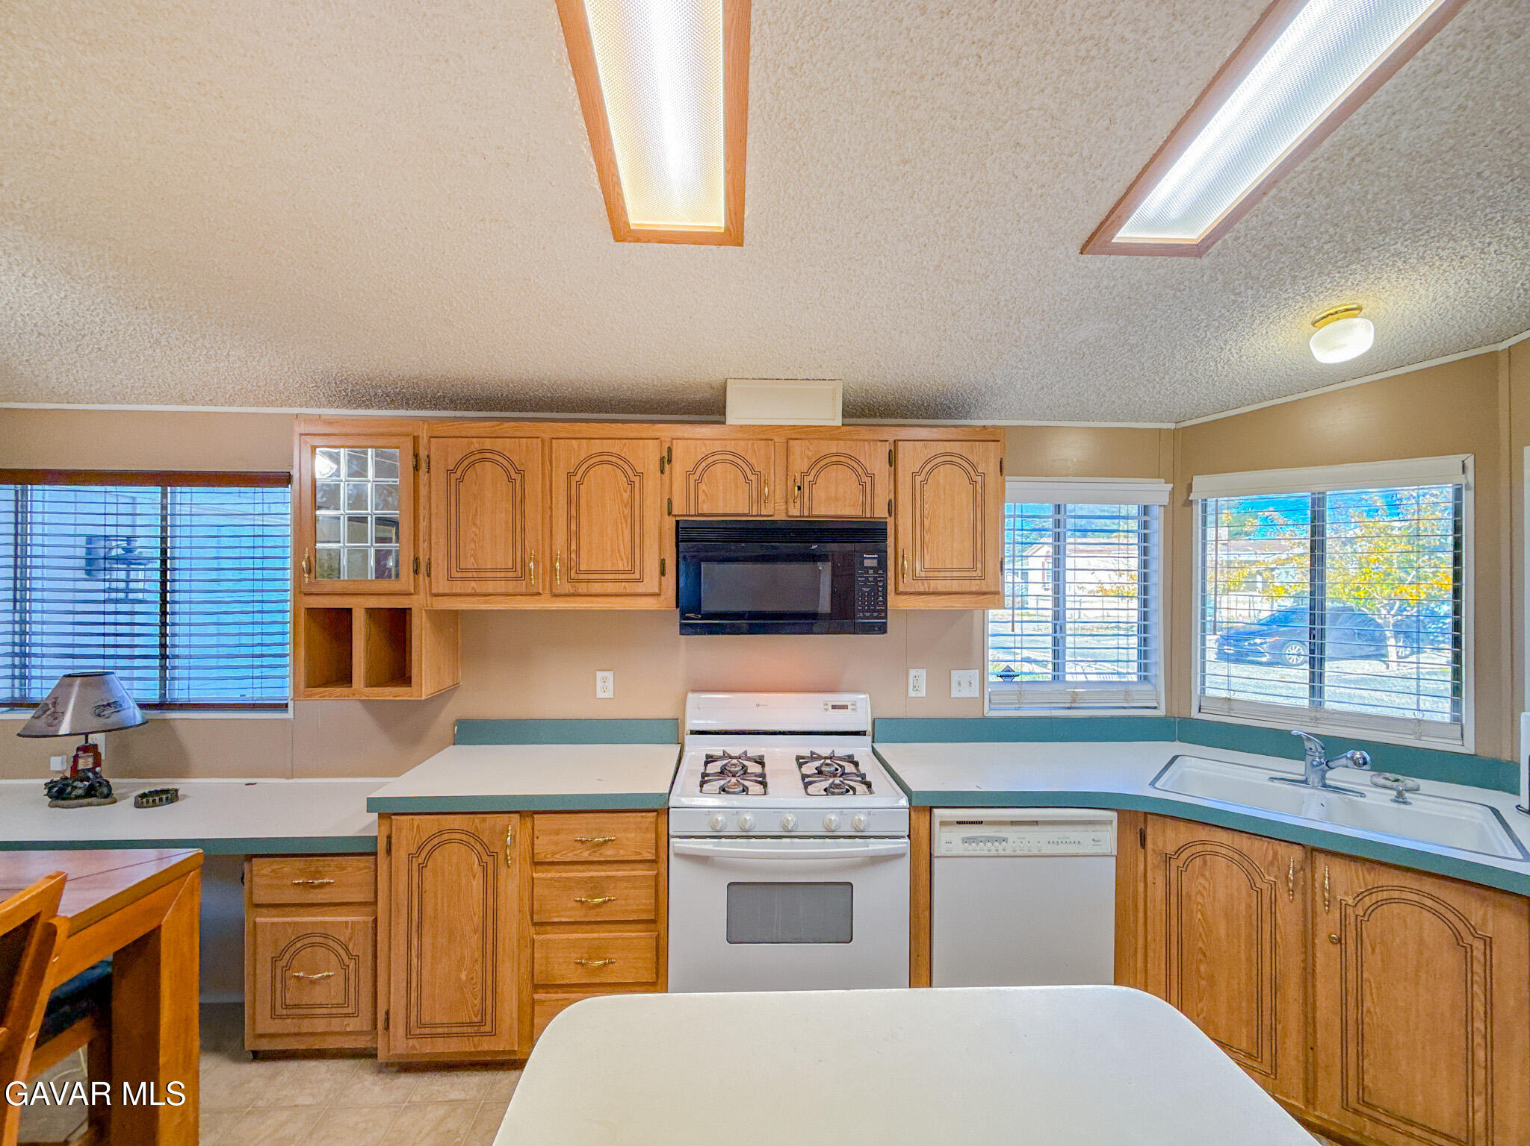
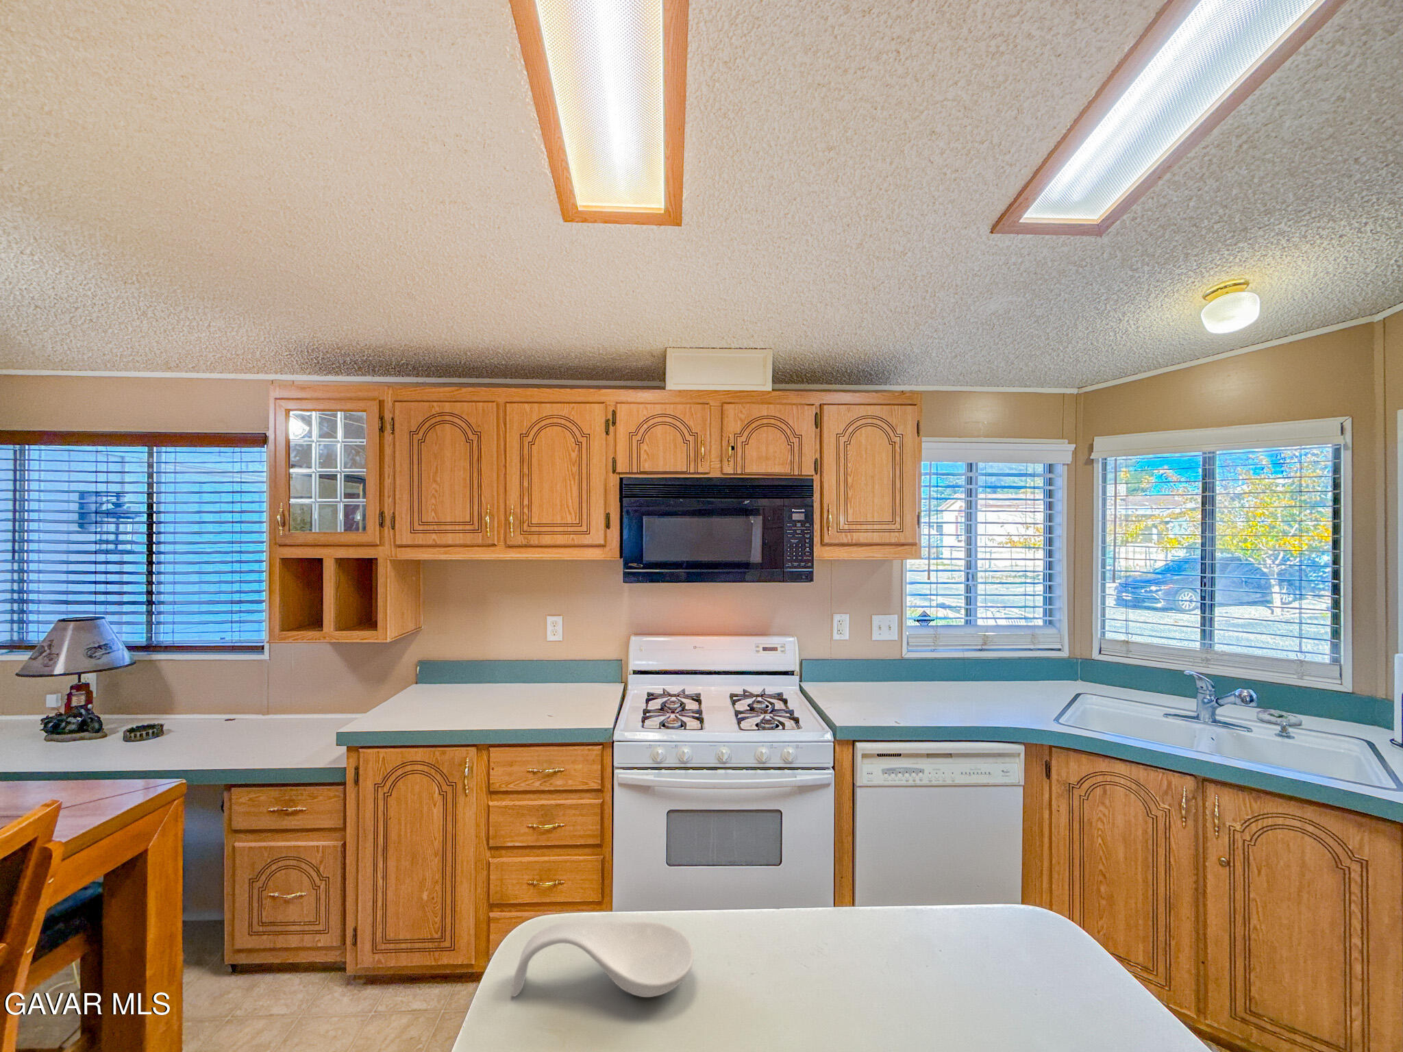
+ spoon rest [511,921,695,998]
